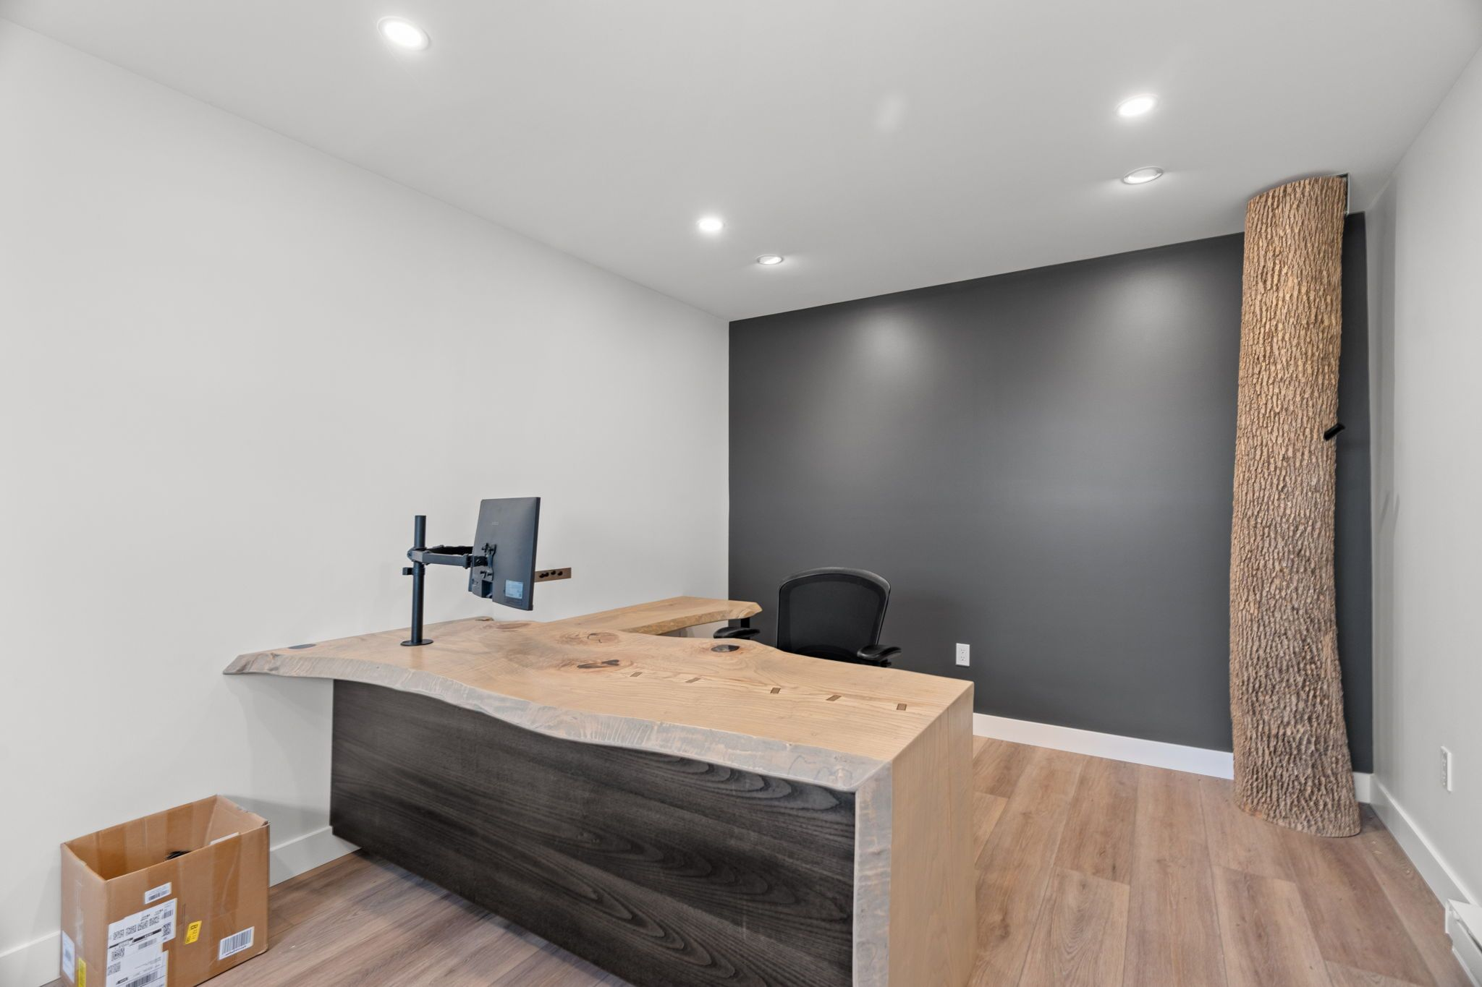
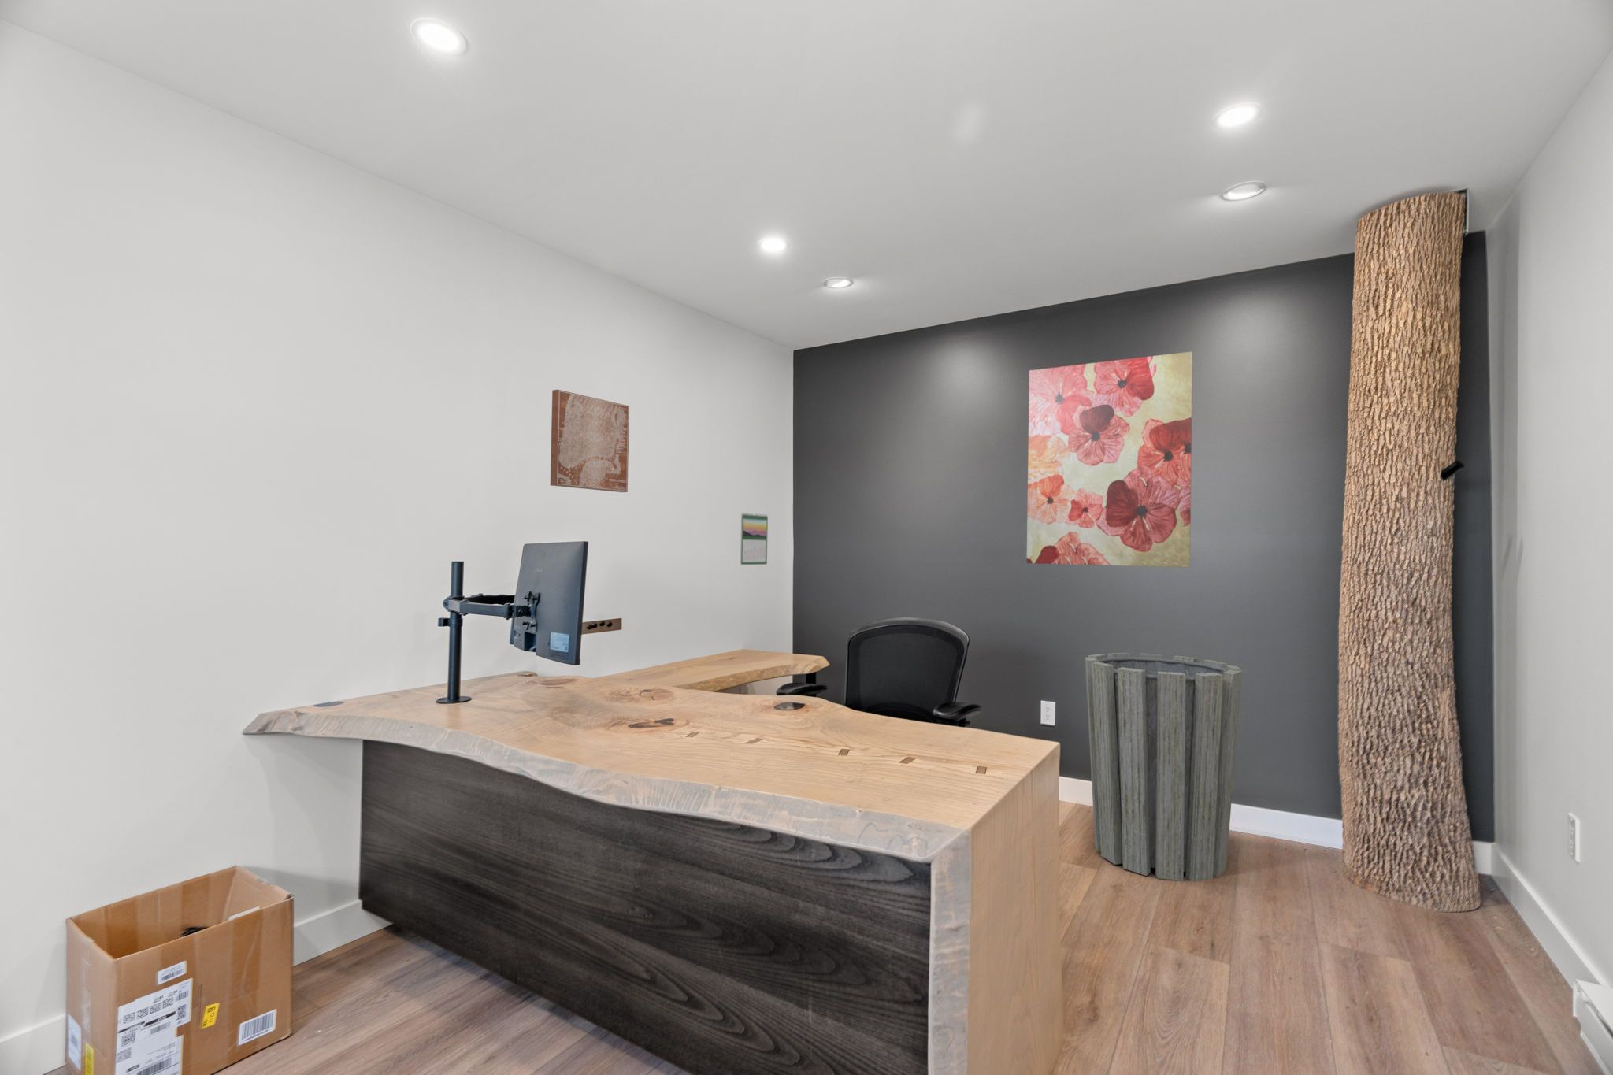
+ calendar [740,512,769,565]
+ trash can [1084,653,1242,882]
+ wall art [549,389,630,493]
+ wall art [1027,350,1193,569]
